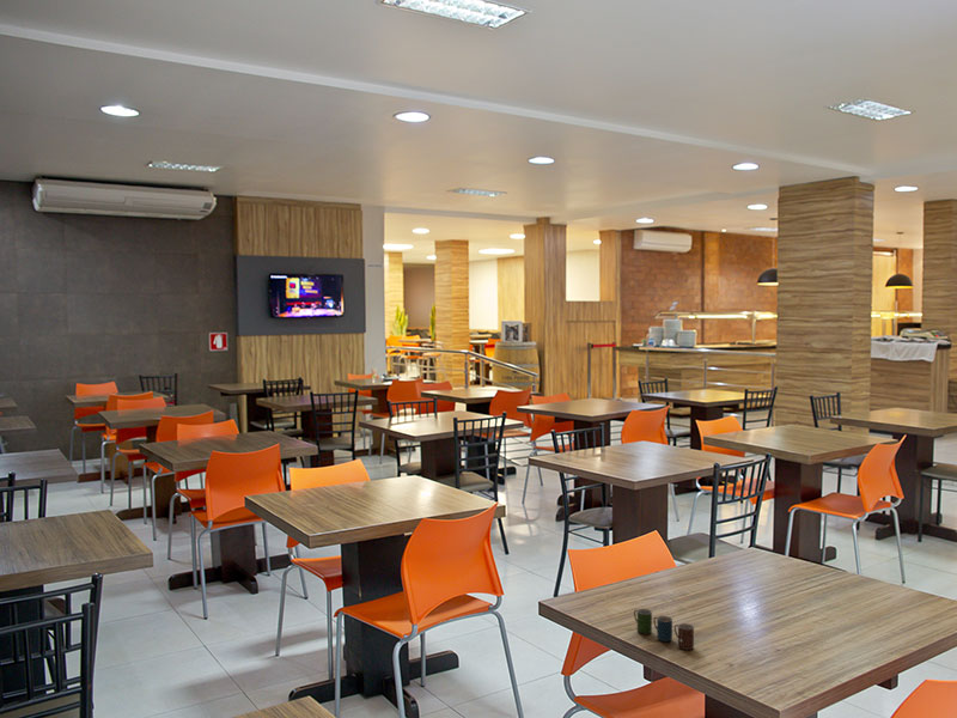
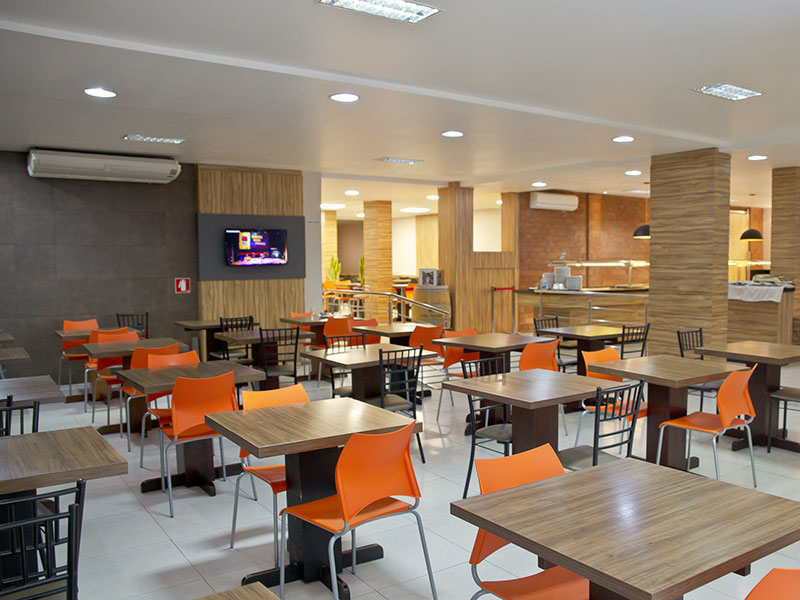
- cup [633,608,695,651]
